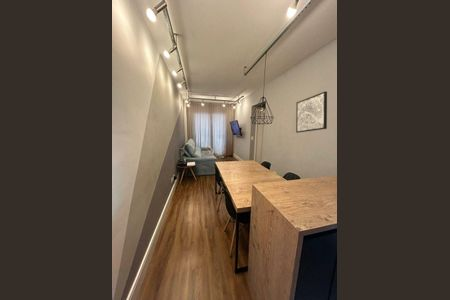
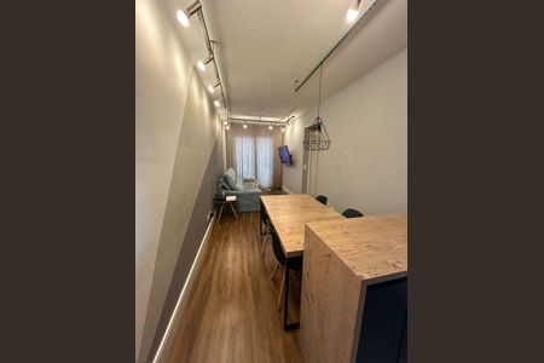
- wall art [295,91,328,134]
